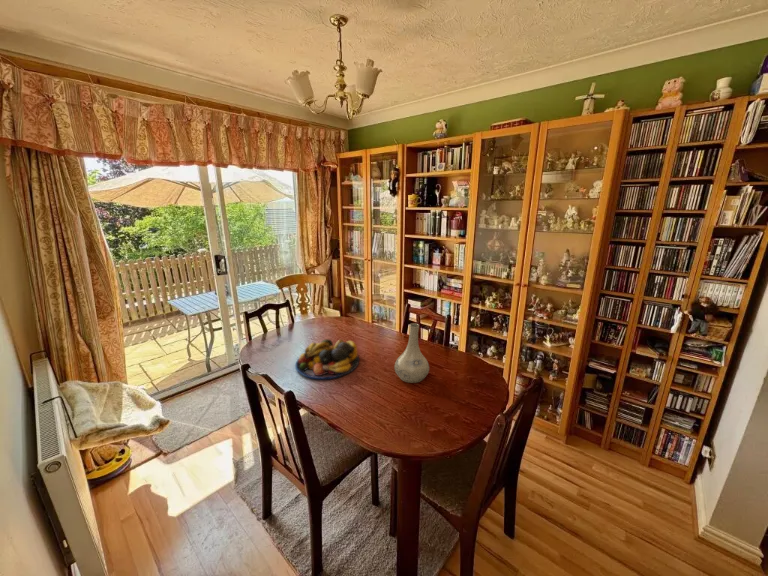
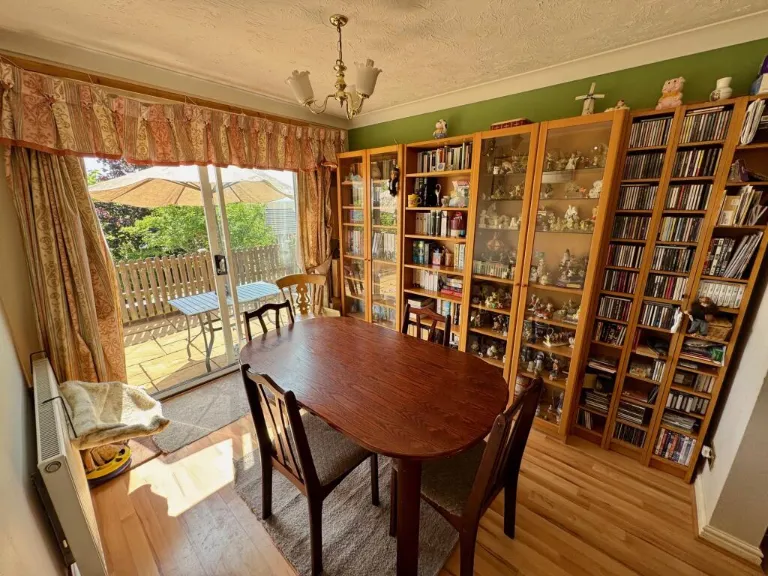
- fruit bowl [294,338,360,380]
- vase [394,322,430,384]
